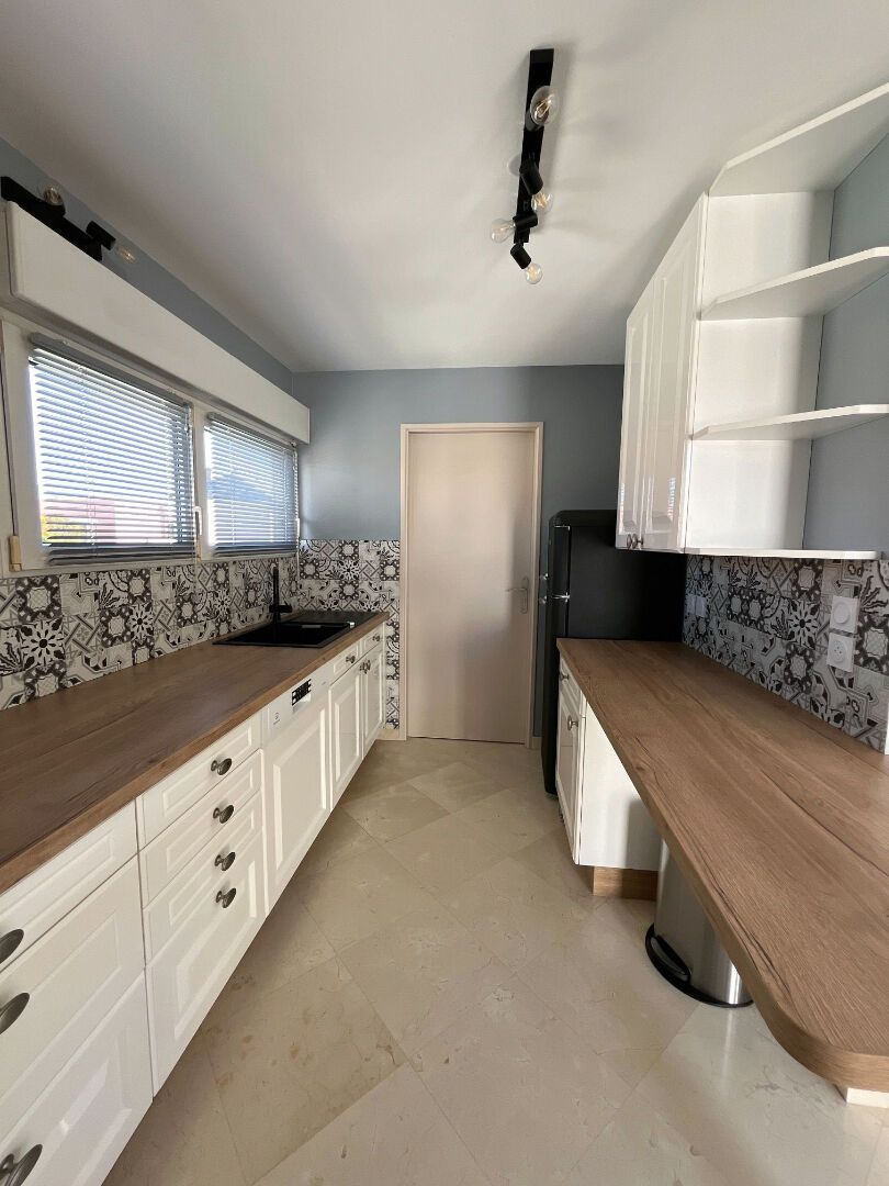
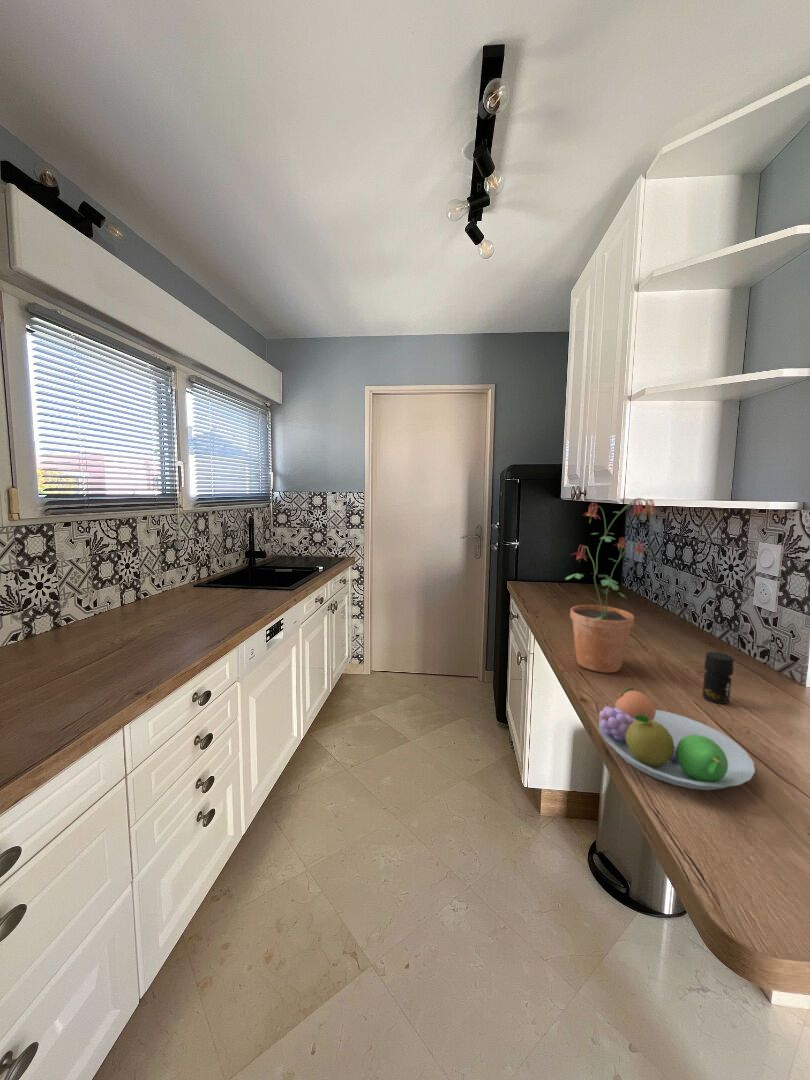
+ fruit bowl [598,687,756,791]
+ jar [702,651,735,705]
+ potted plant [564,497,659,674]
